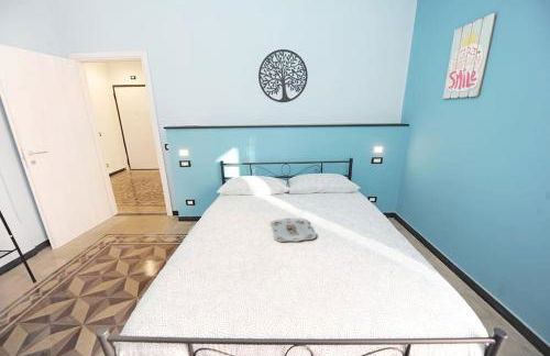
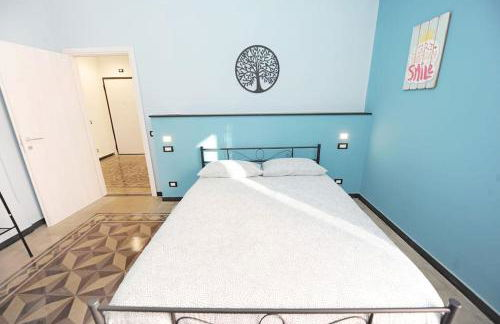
- serving tray [270,218,318,243]
